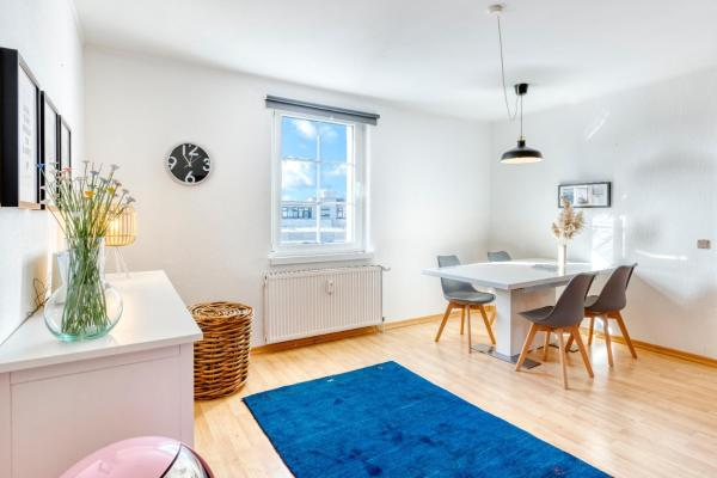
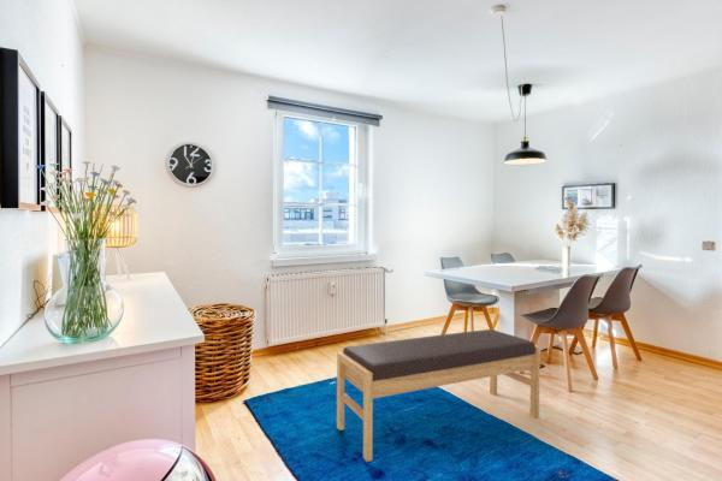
+ bench [336,328,542,463]
